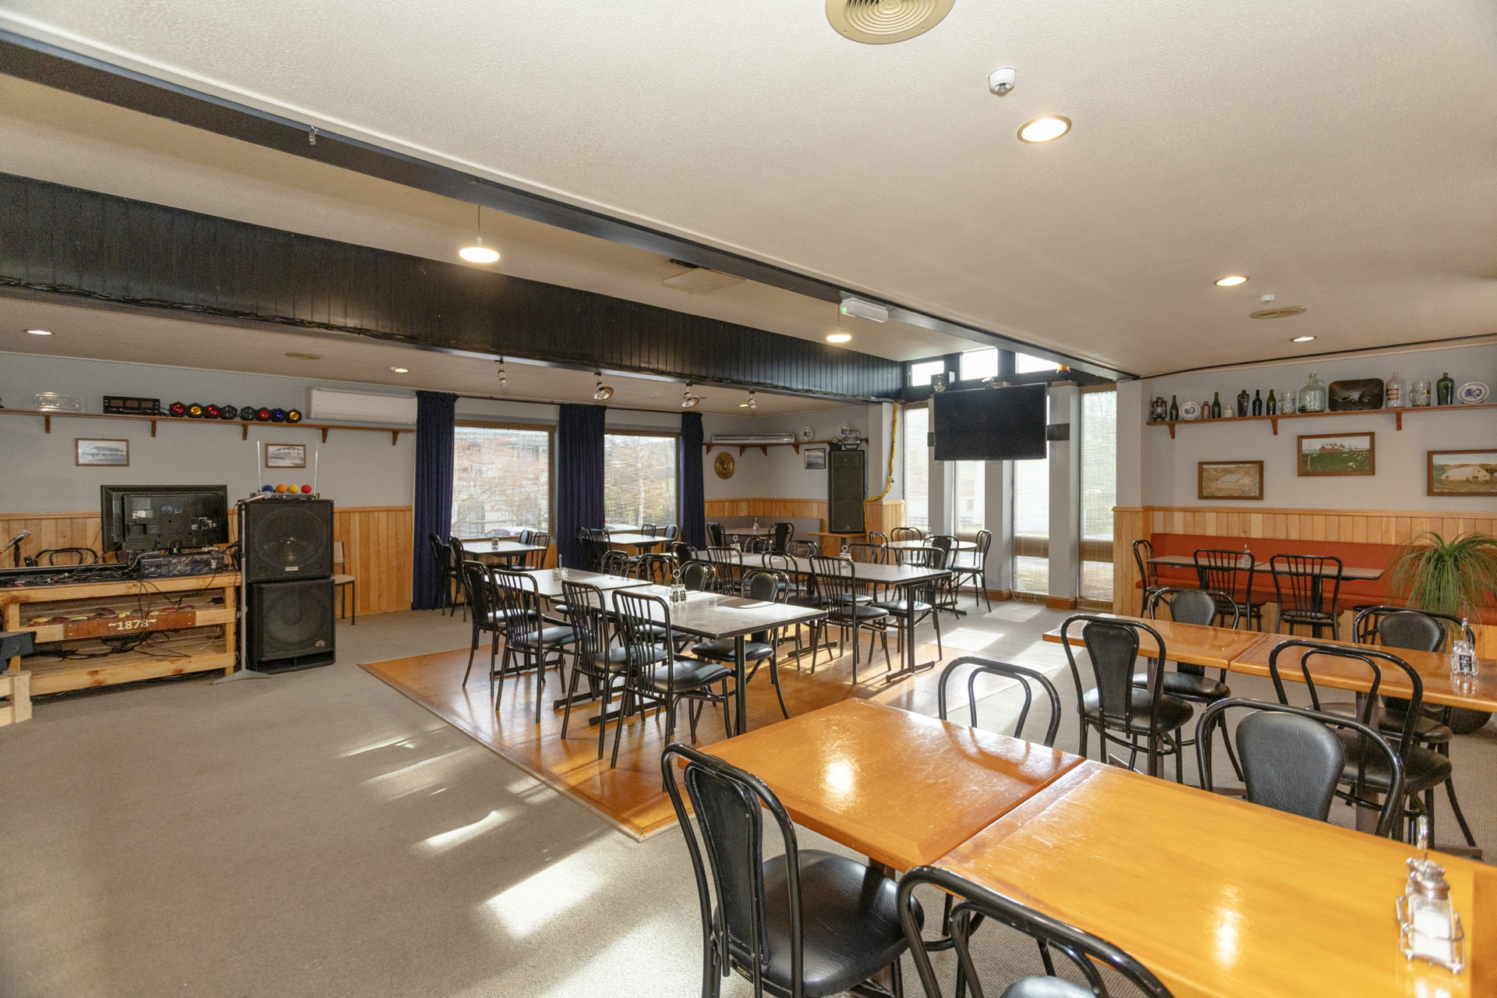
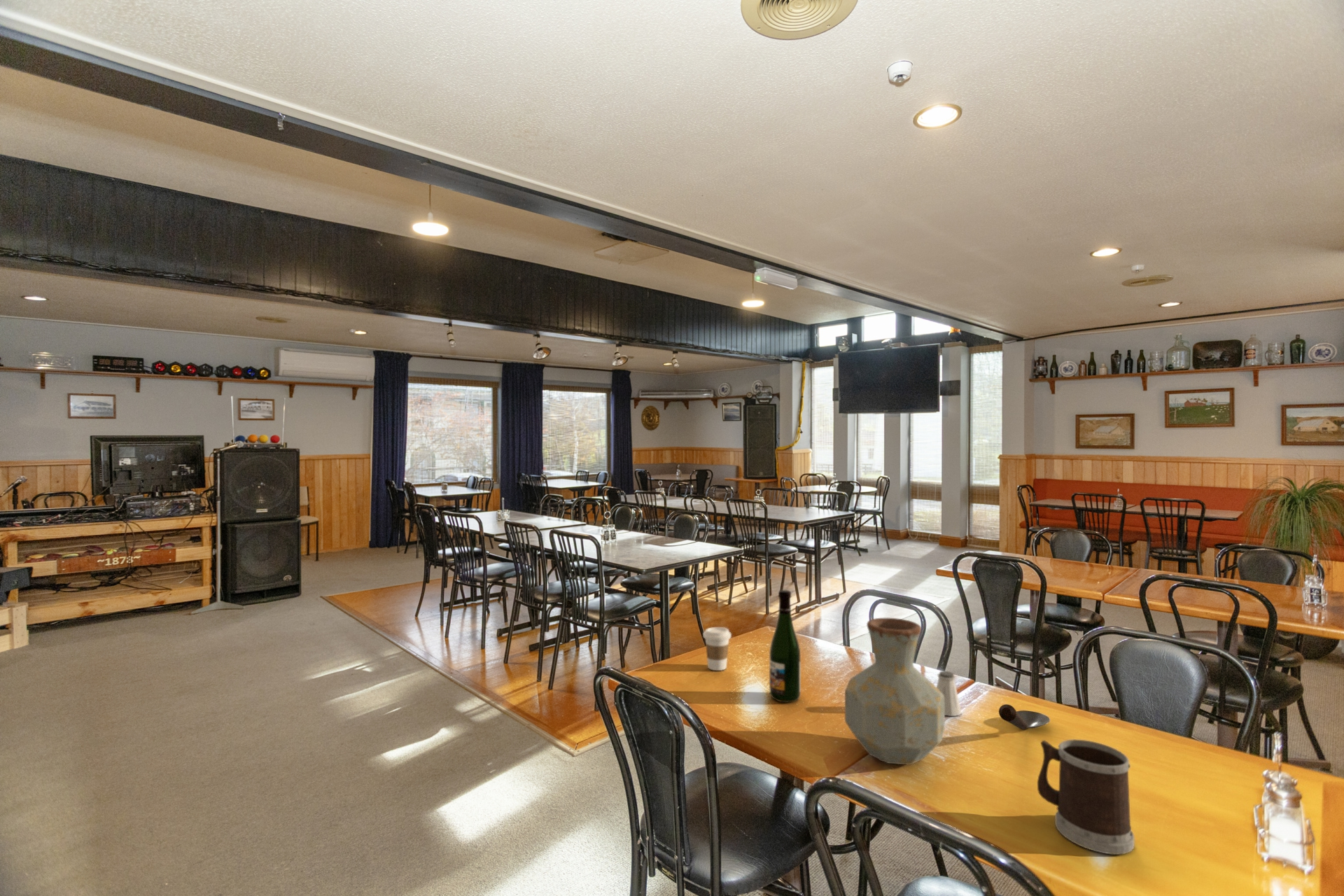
+ spoon [998,703,1051,730]
+ saltshaker [936,671,962,717]
+ mug [1037,738,1135,855]
+ beer bottle [769,589,802,703]
+ coffee cup [703,626,731,671]
+ vase [844,617,946,766]
